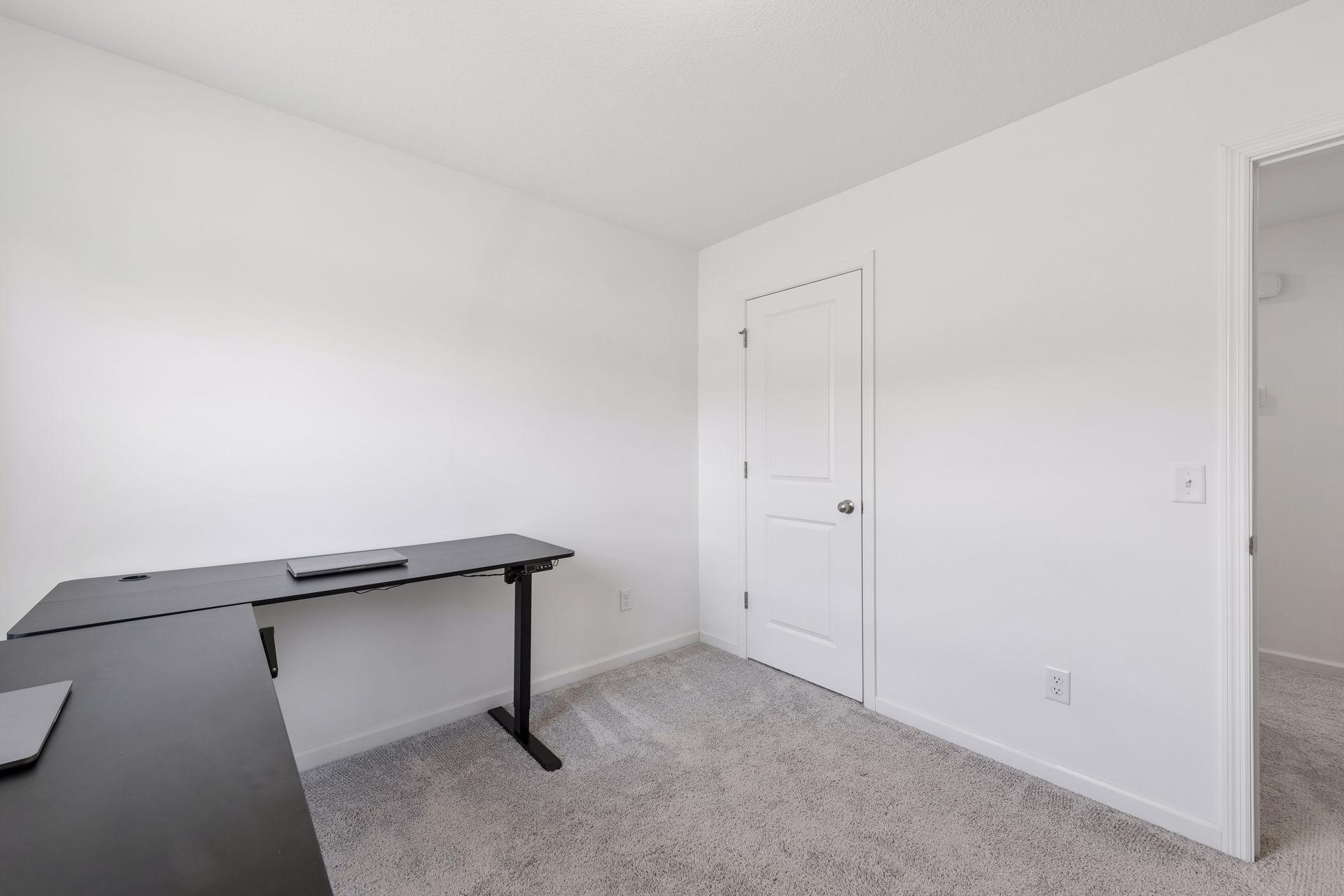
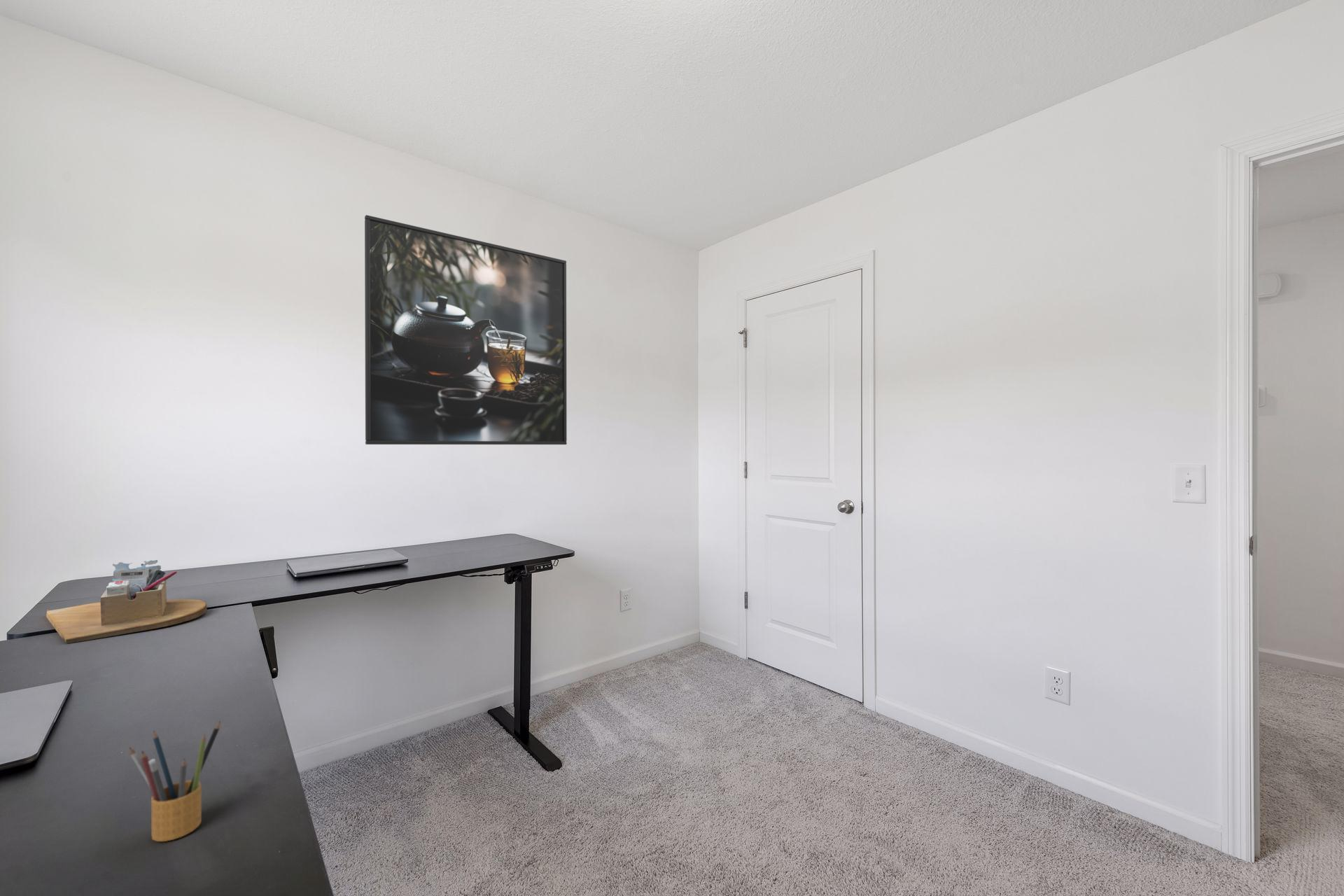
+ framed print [364,214,568,445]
+ pencil box [129,720,221,842]
+ desk organizer [45,559,207,644]
